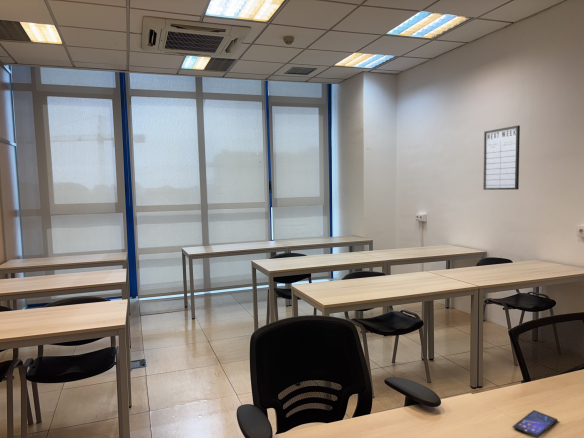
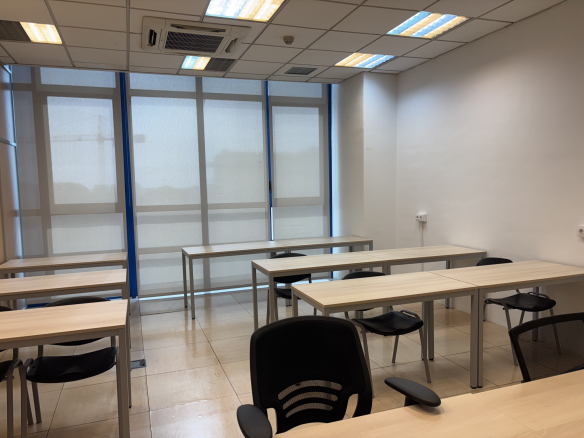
- writing board [482,125,521,191]
- smartphone [512,409,559,438]
